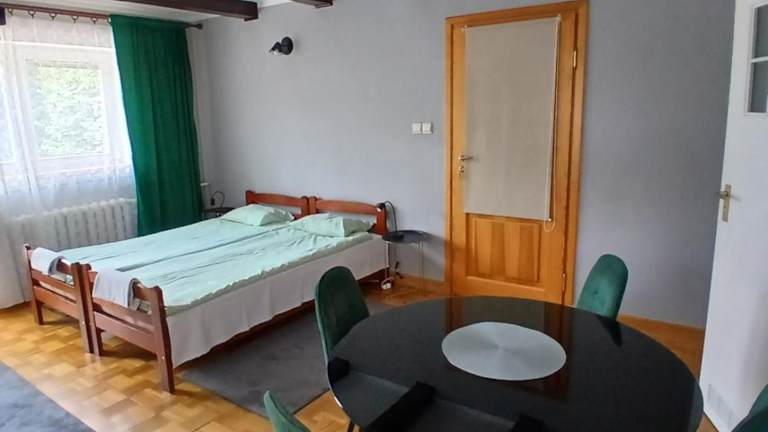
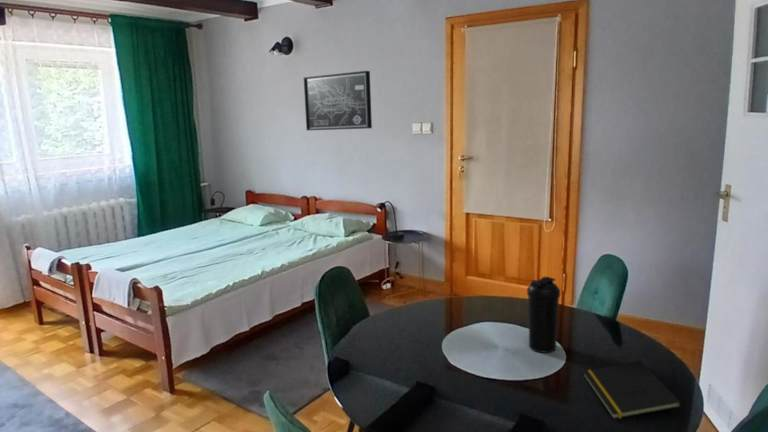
+ water bottle [526,276,561,354]
+ wall art [303,70,373,131]
+ notepad [582,359,682,420]
